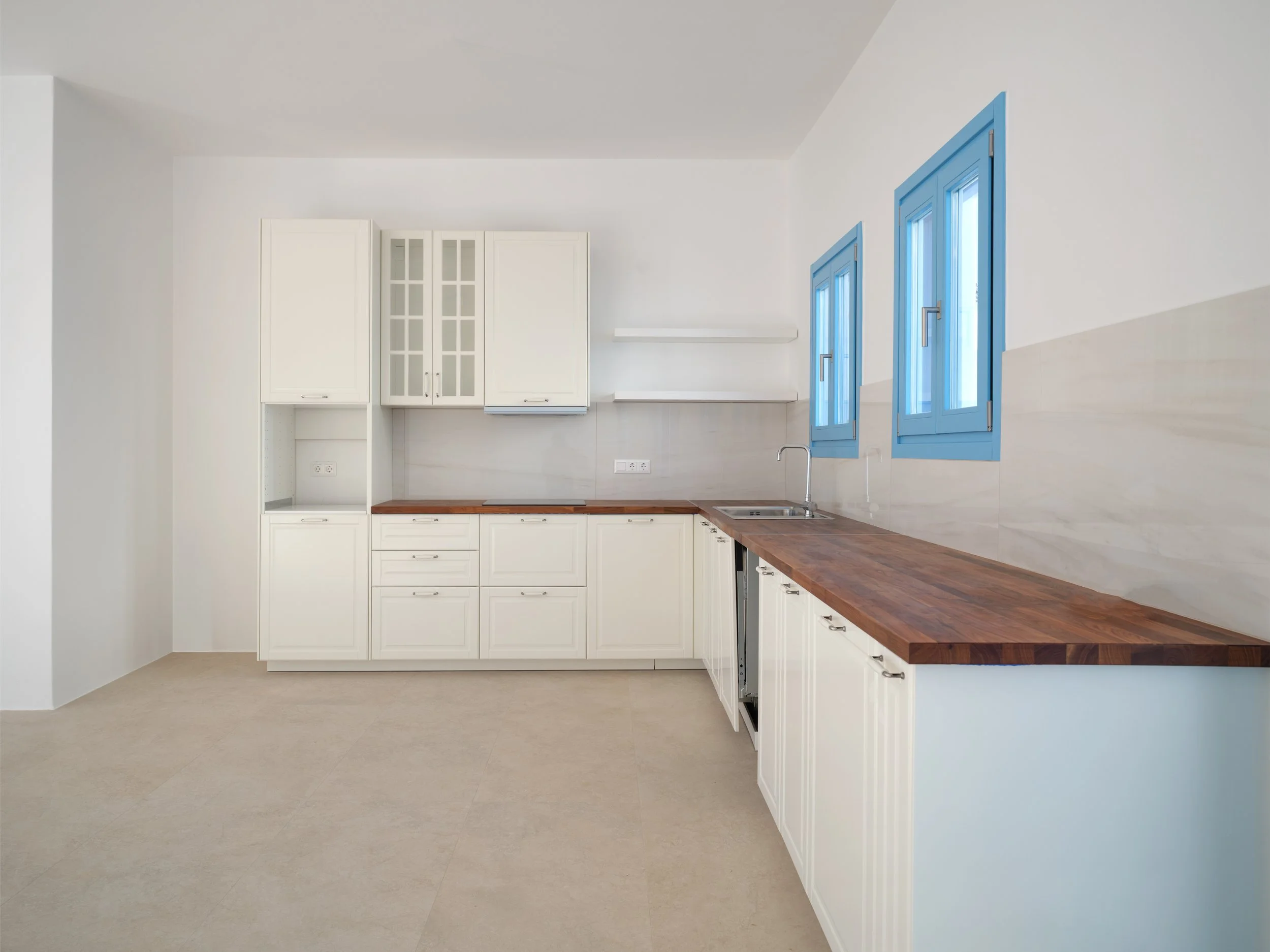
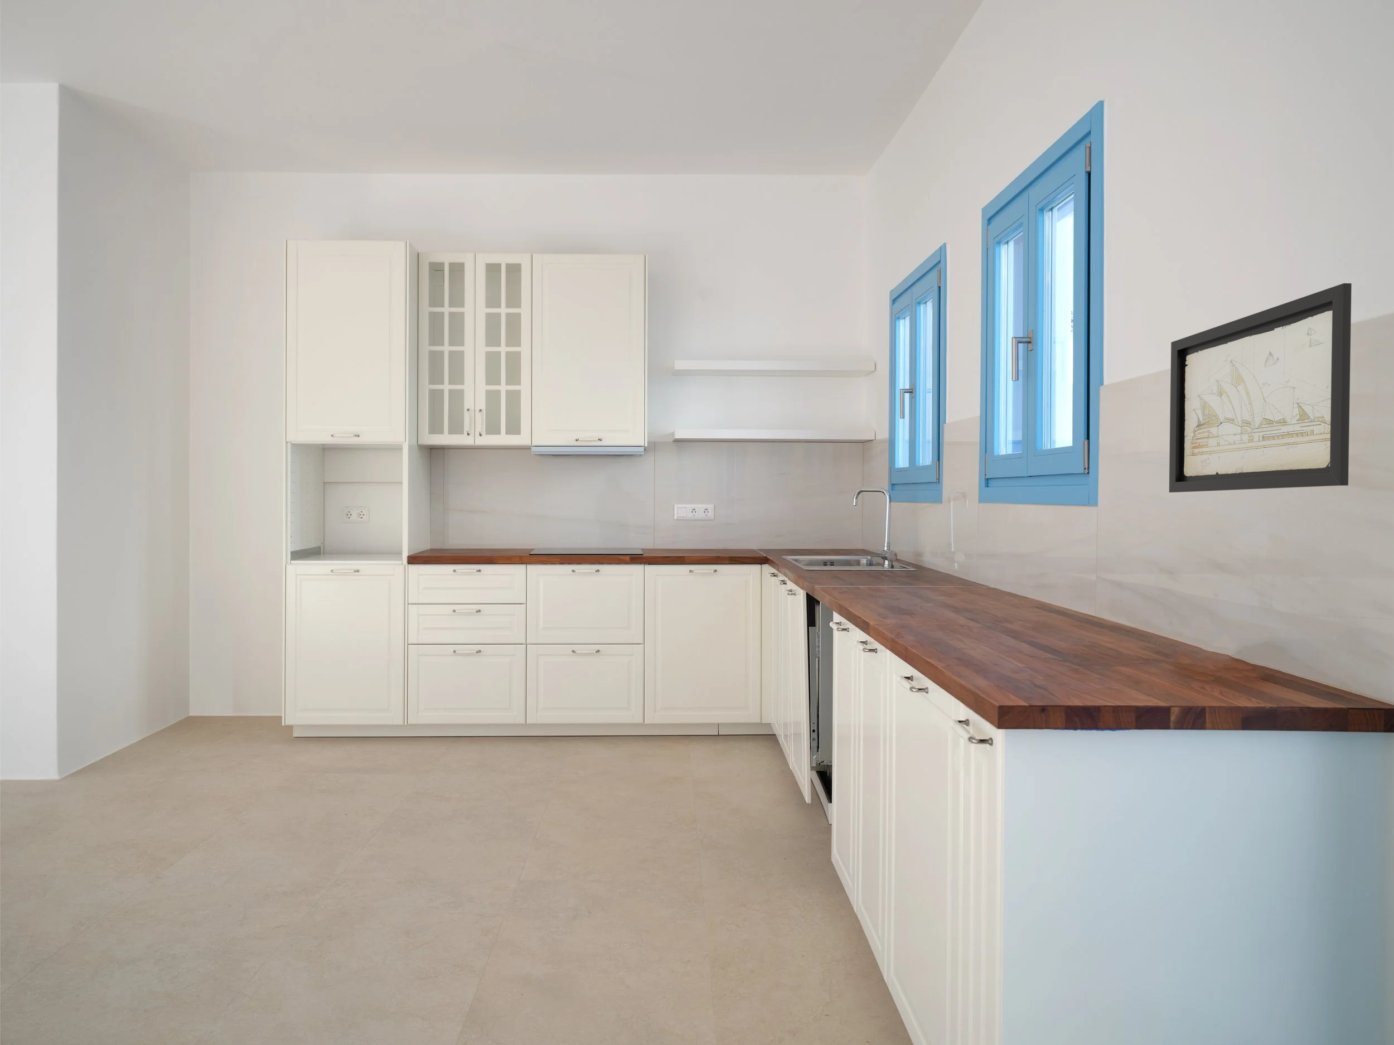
+ wall art [1169,283,1352,493]
